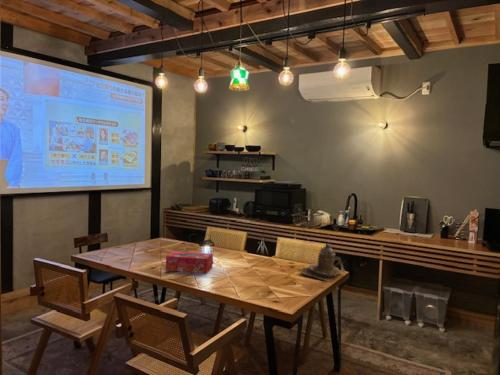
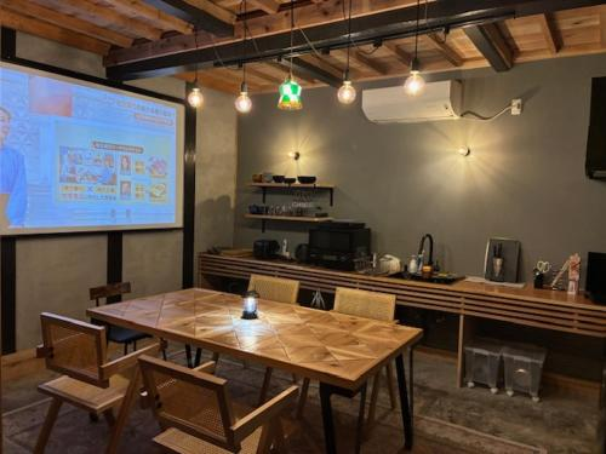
- tissue box [165,250,214,274]
- teapot [296,243,346,283]
